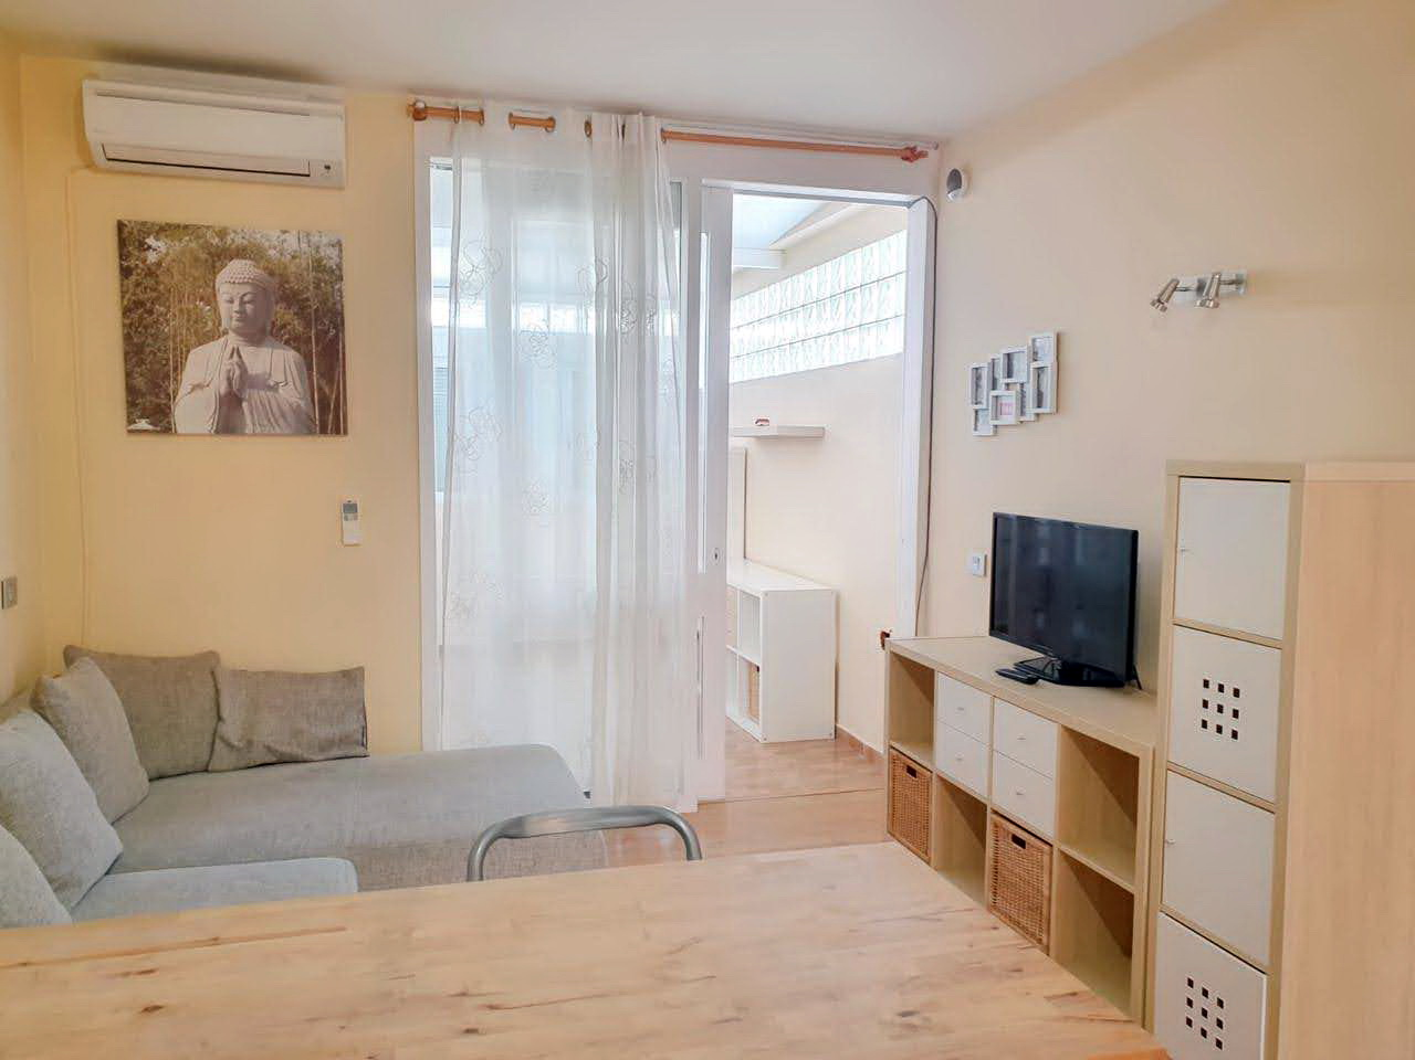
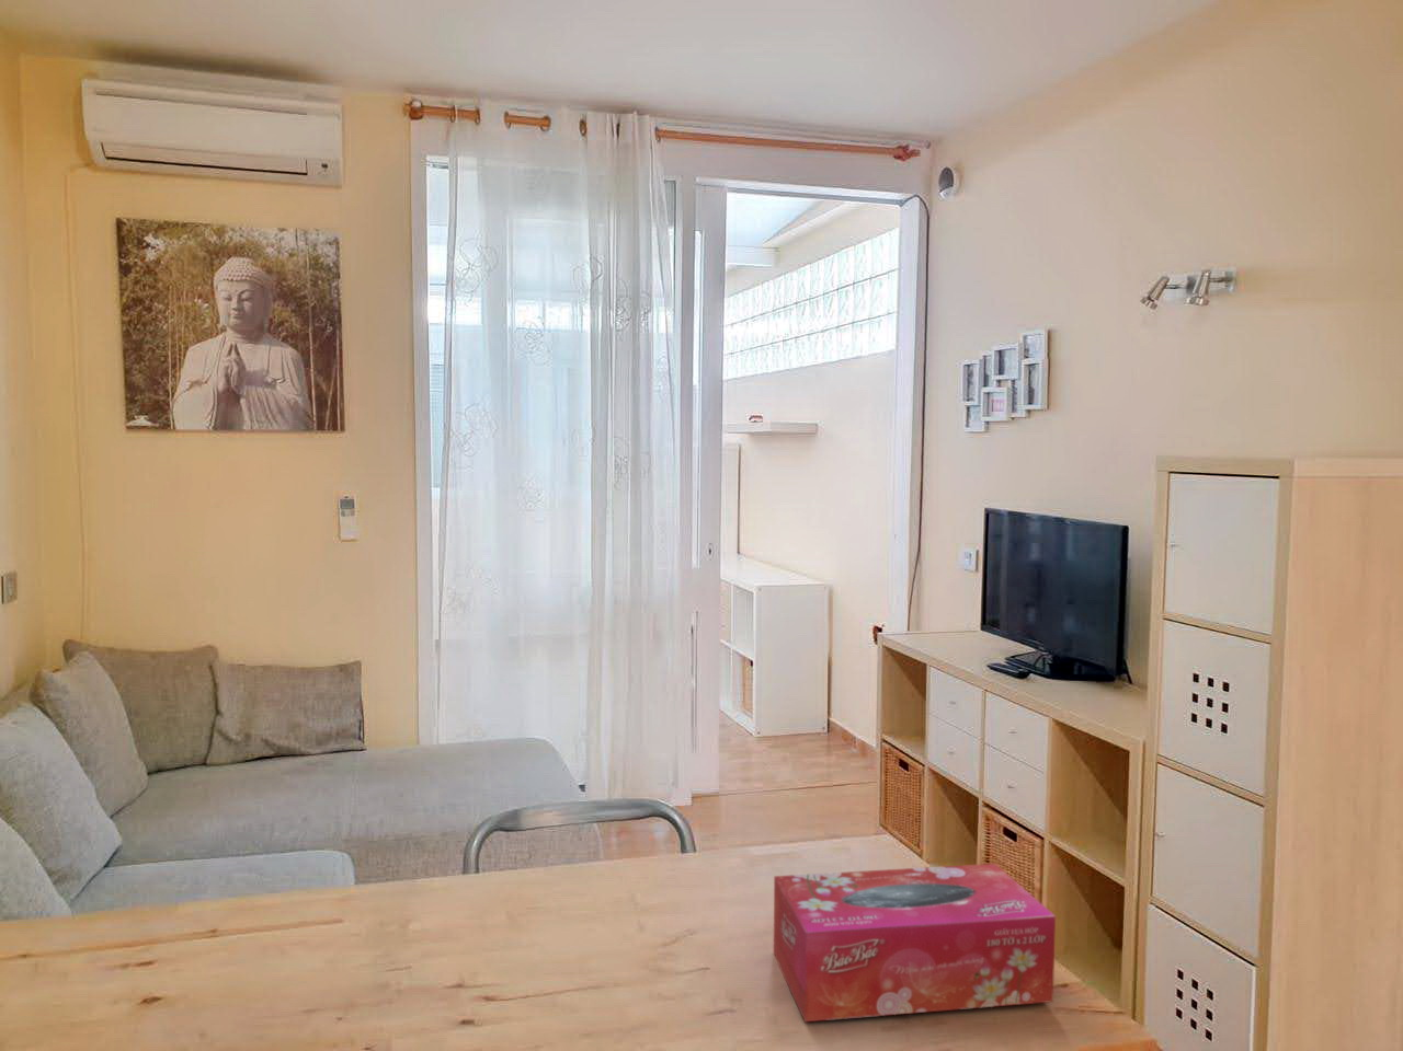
+ tissue box [772,862,1056,1022]
